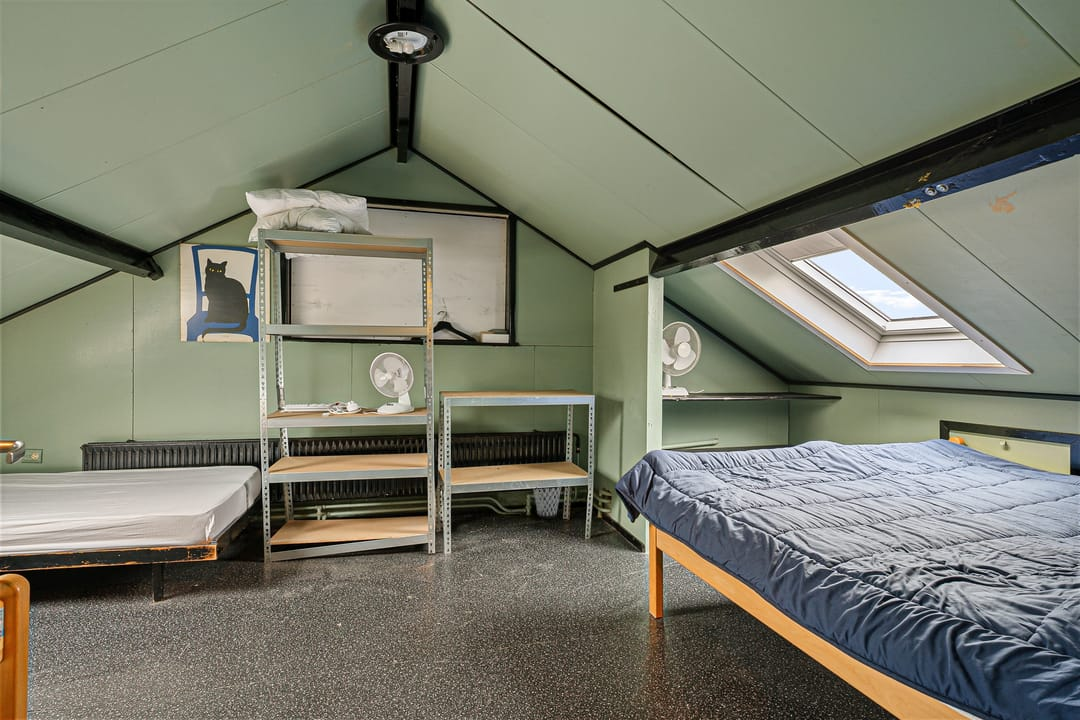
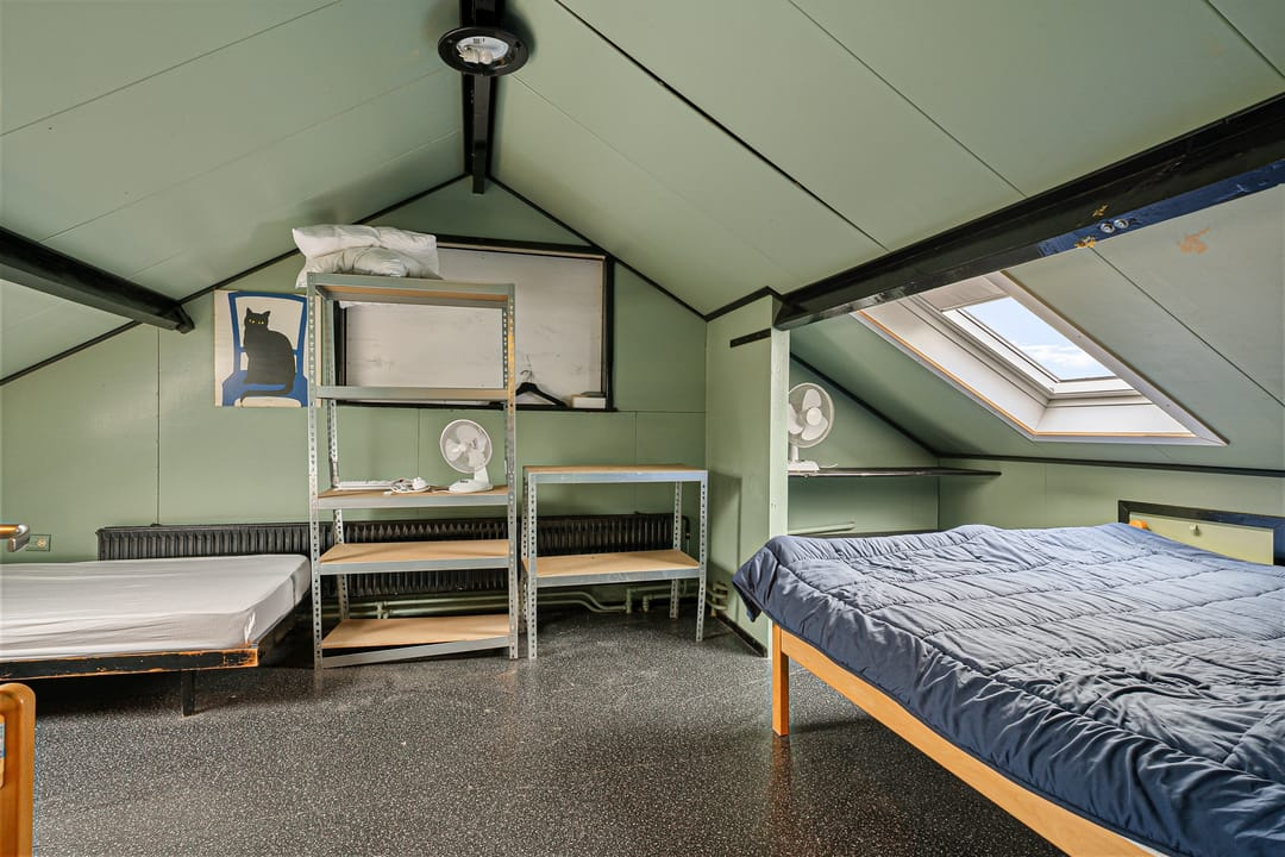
- wastebasket [532,486,562,520]
